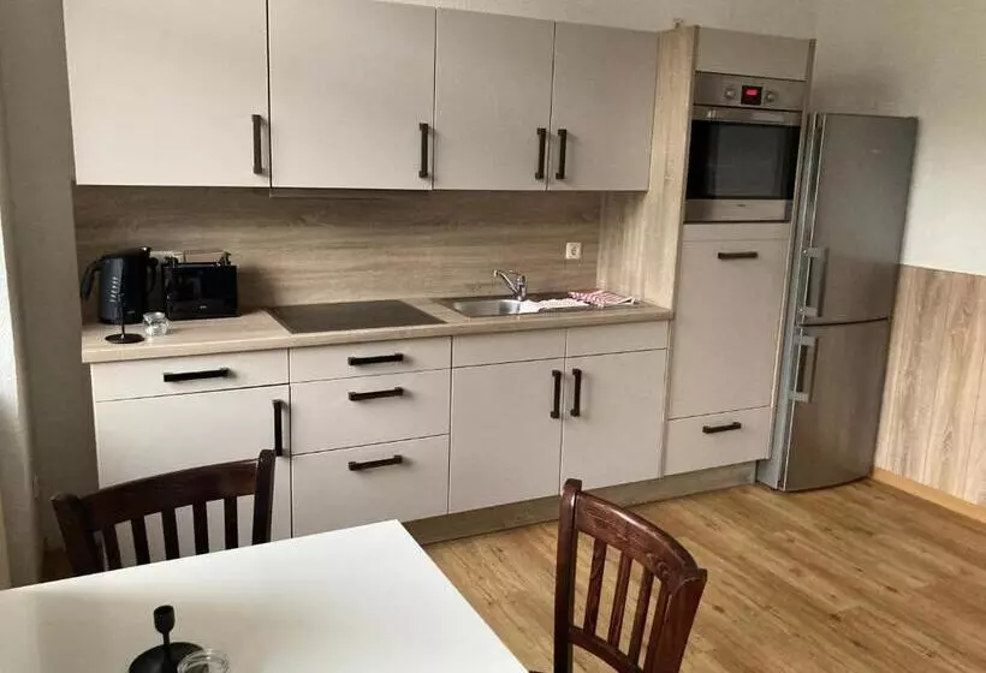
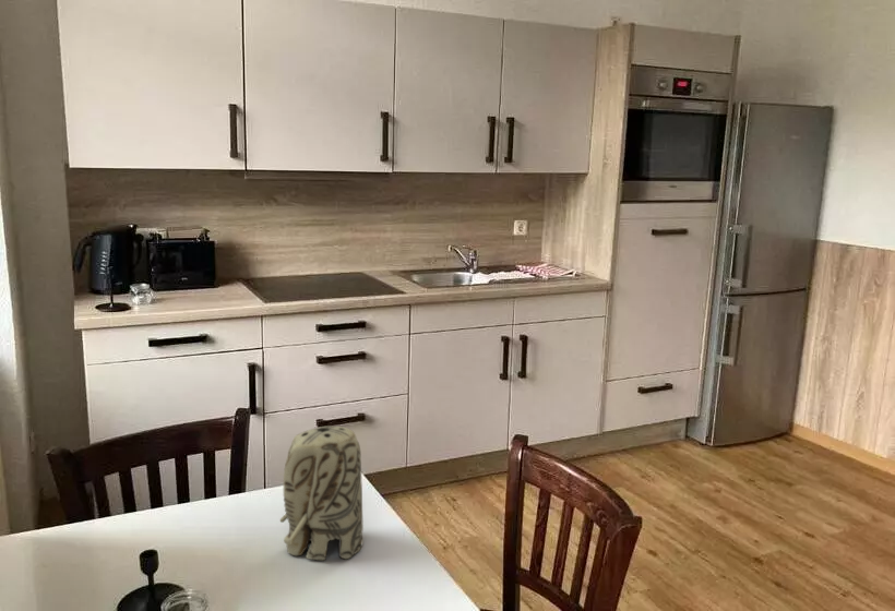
+ toy elephant [279,426,365,561]
